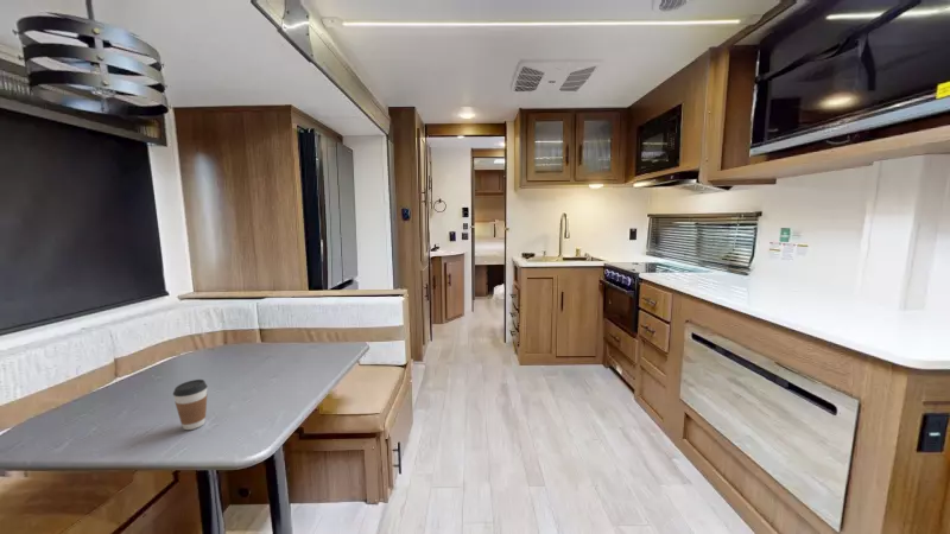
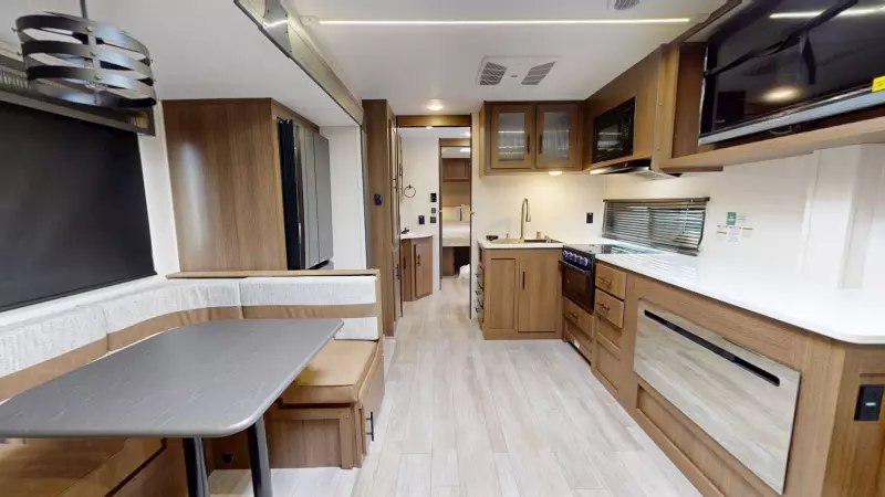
- coffee cup [172,379,209,431]
